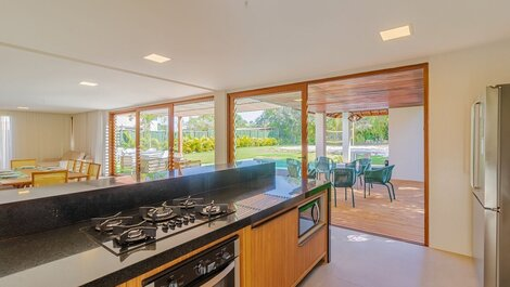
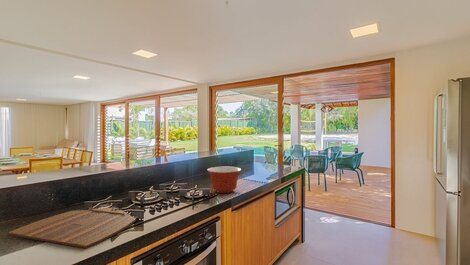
+ mixing bowl [206,166,242,194]
+ cutting board [7,207,137,249]
